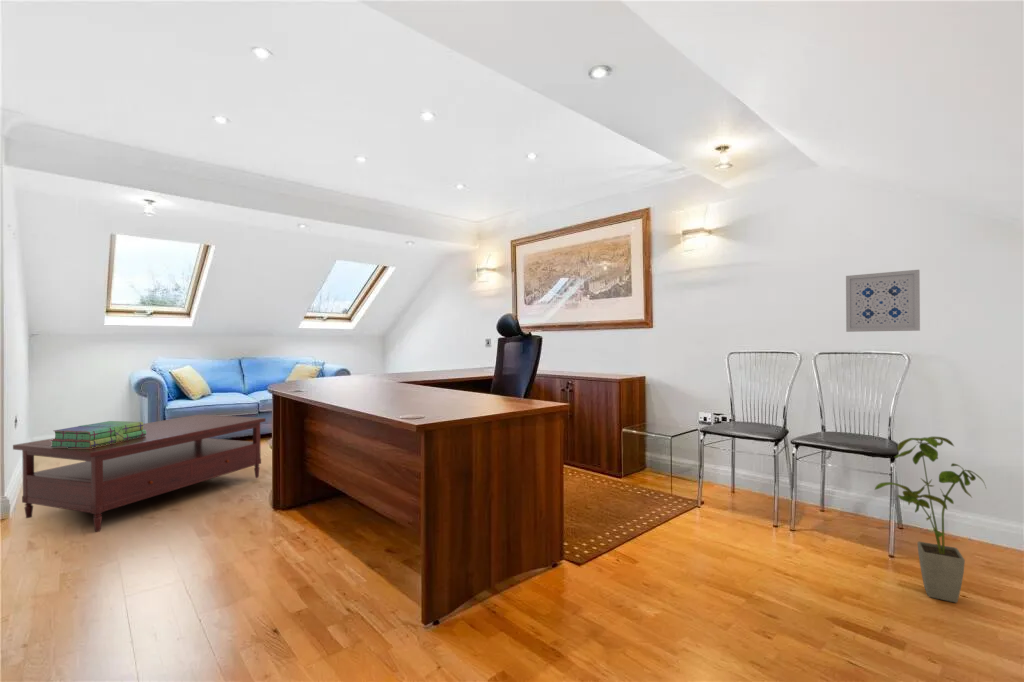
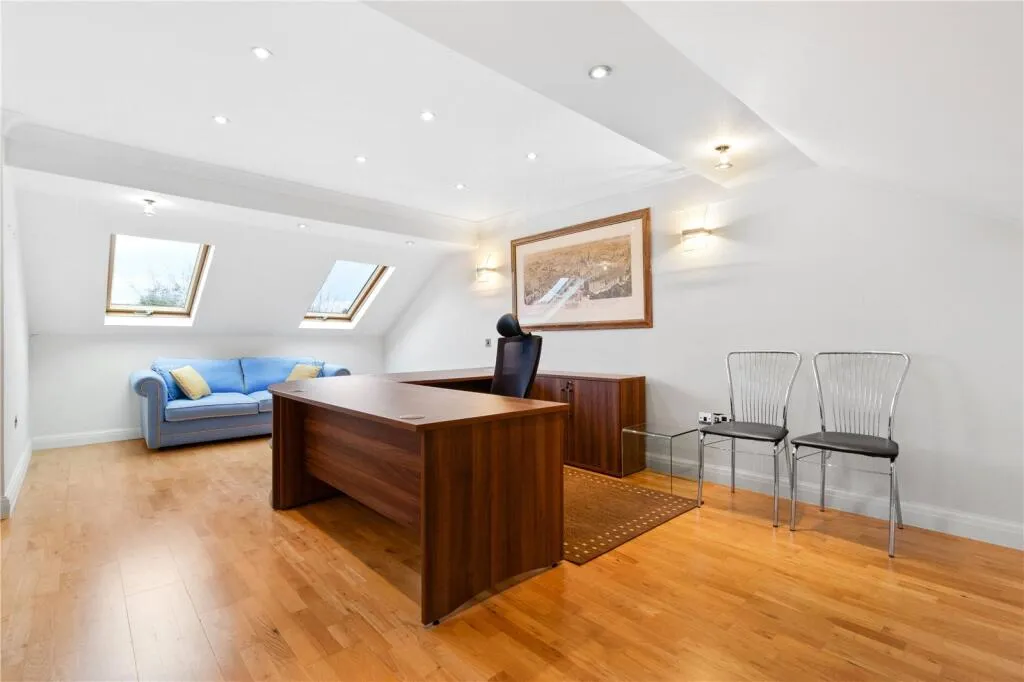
- coffee table [12,414,267,533]
- house plant [874,435,988,604]
- wall art [845,269,921,333]
- stack of books [50,420,146,448]
